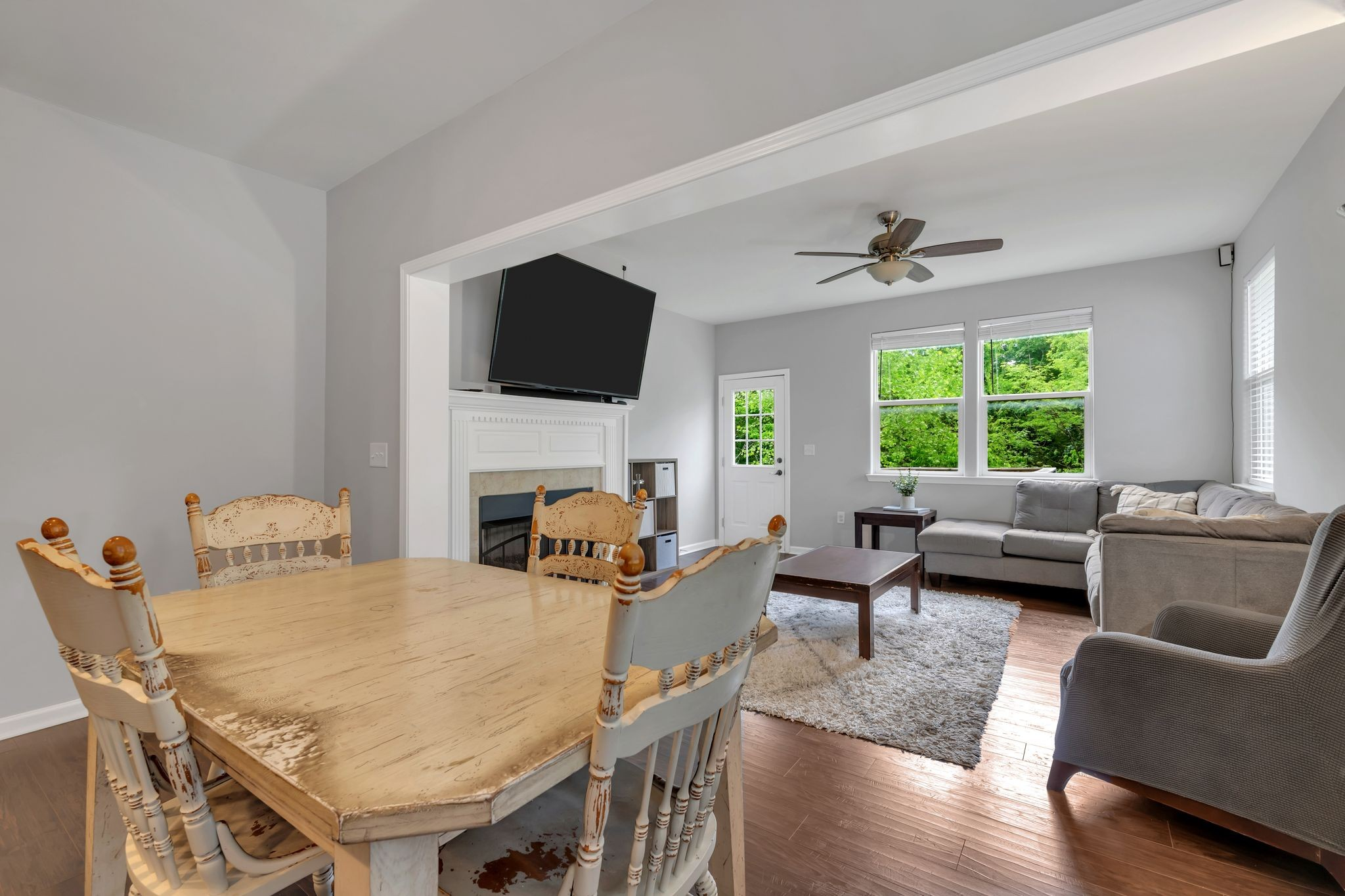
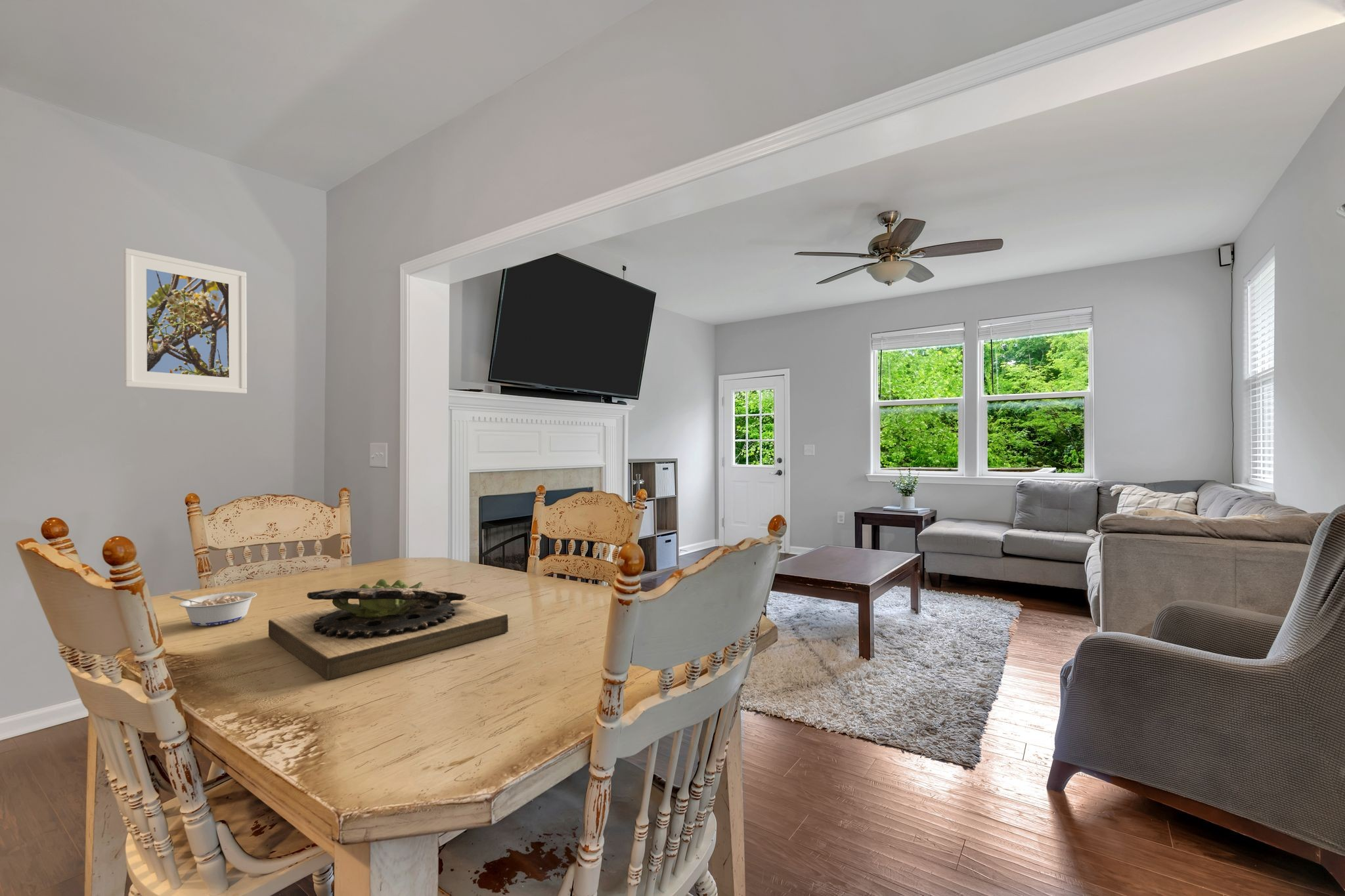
+ legume [169,591,257,626]
+ succulent planter [268,578,509,681]
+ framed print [123,247,248,395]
